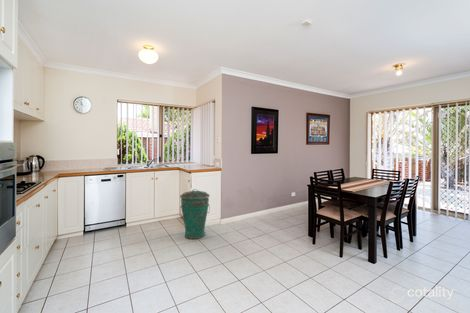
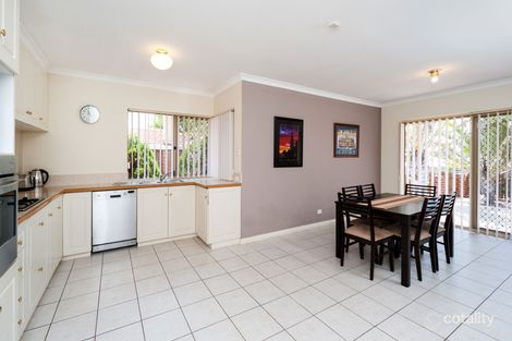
- trash can [179,188,211,240]
